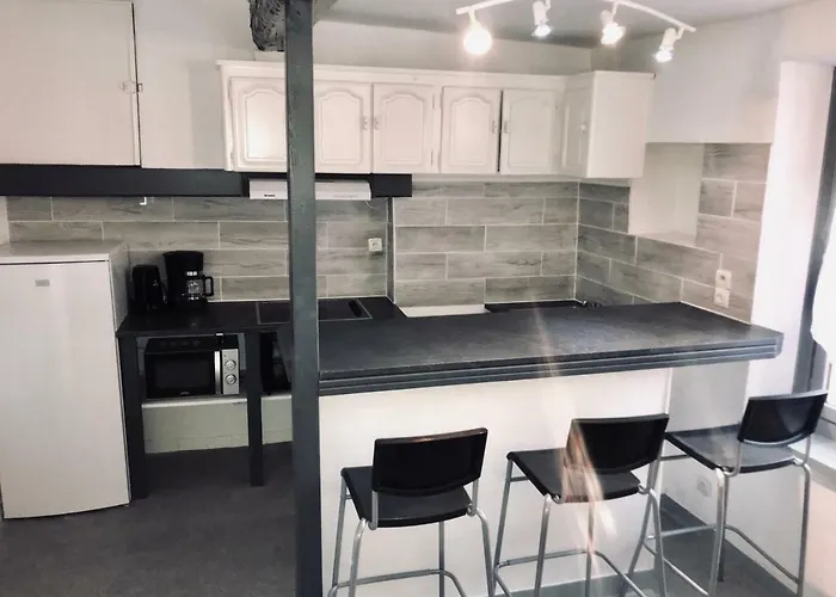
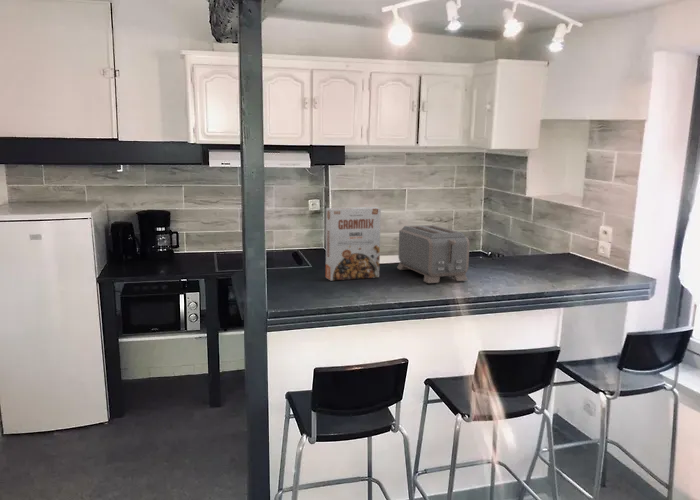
+ toaster [396,224,471,284]
+ cereal box [325,206,382,281]
